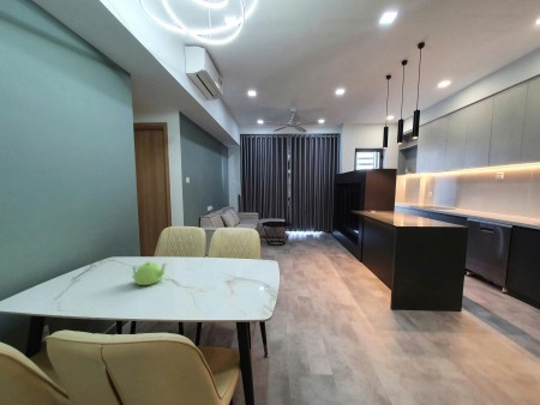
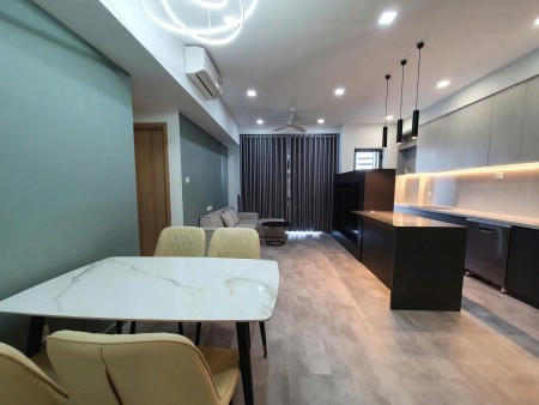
- teapot [131,260,169,286]
